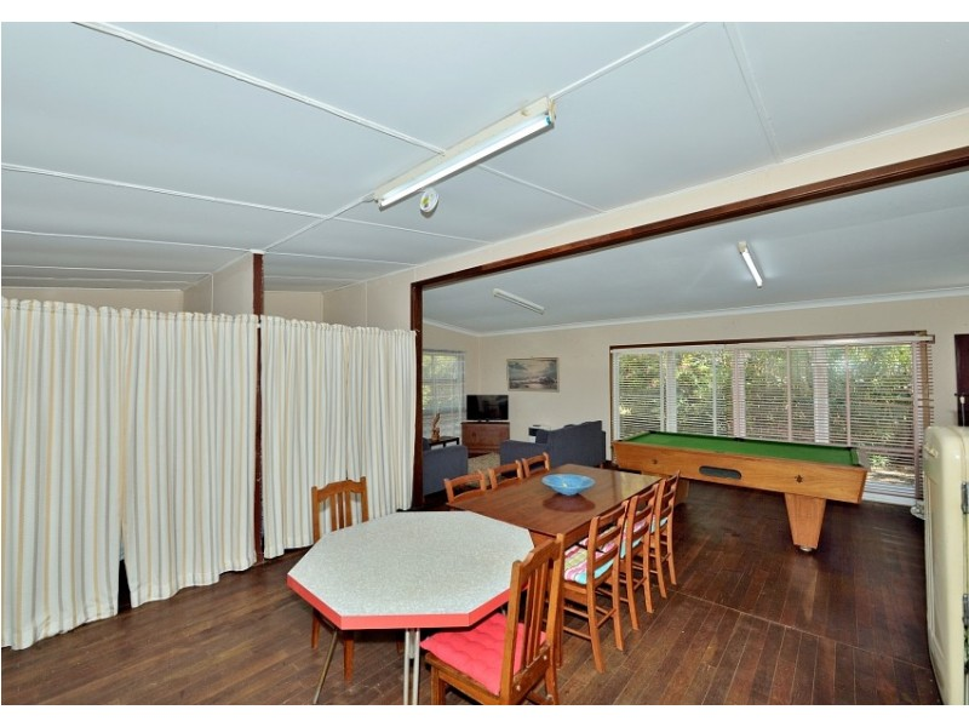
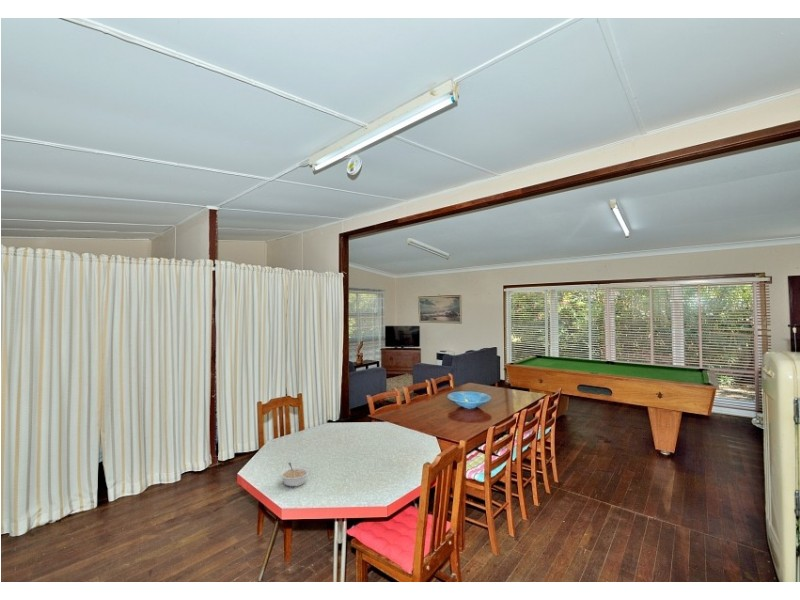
+ legume [279,461,310,488]
